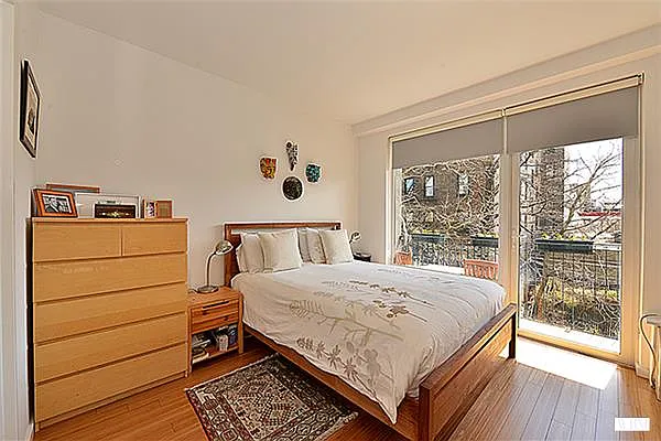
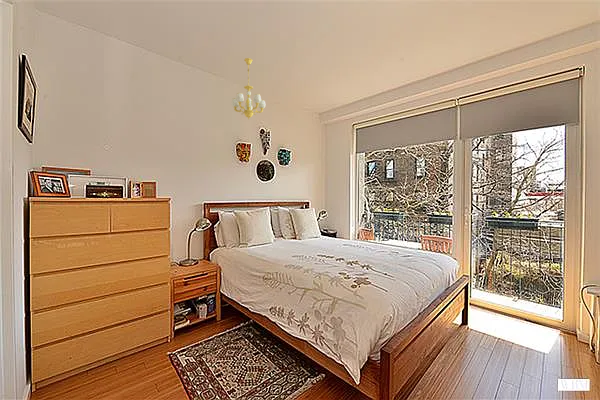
+ chandelier [231,57,267,120]
